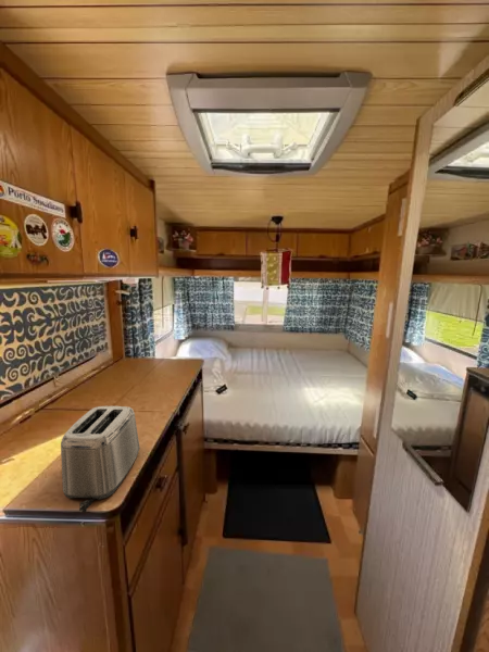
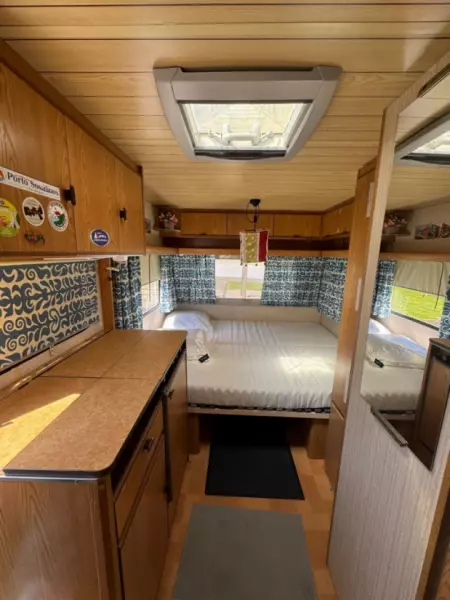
- toaster [60,405,141,513]
